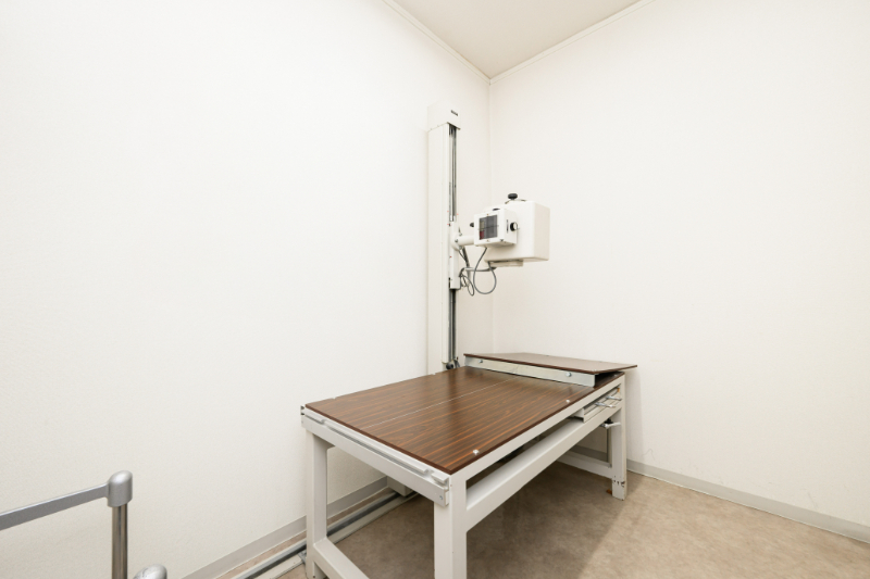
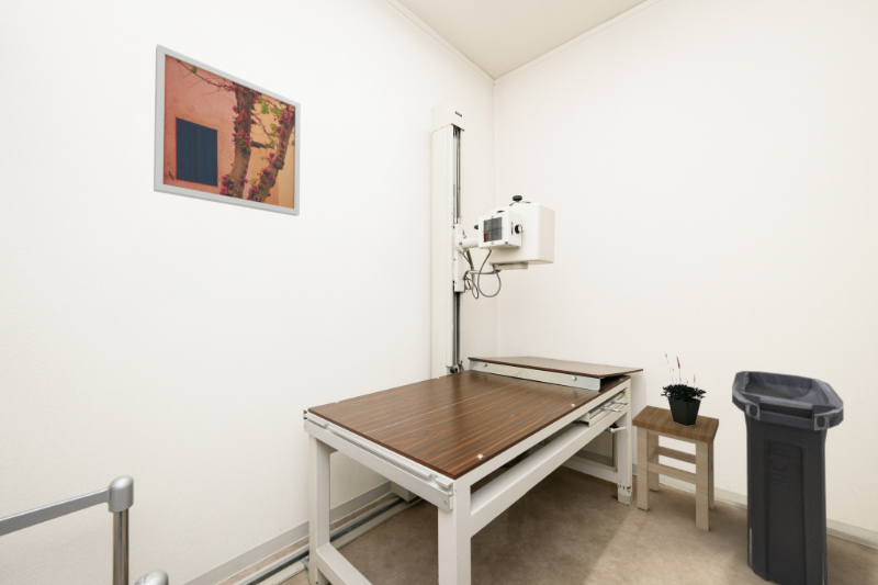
+ potted plant [660,351,708,426]
+ wall art [153,43,302,217]
+ trash can [731,370,845,585]
+ stool [631,404,720,532]
